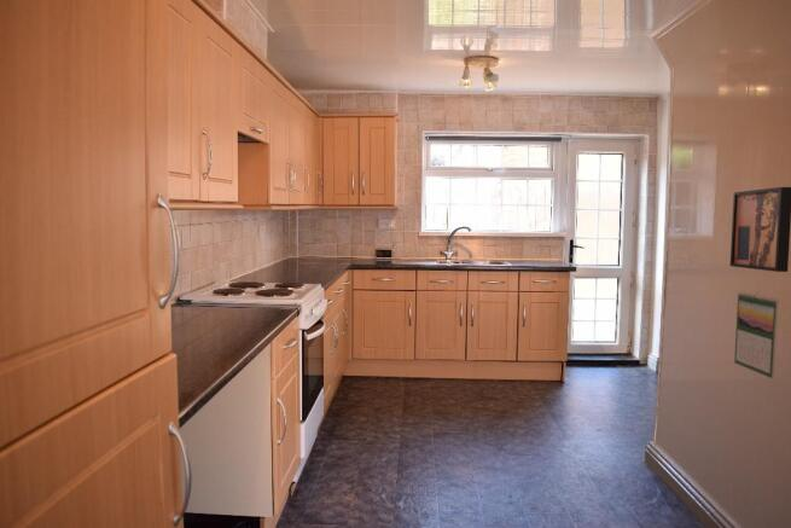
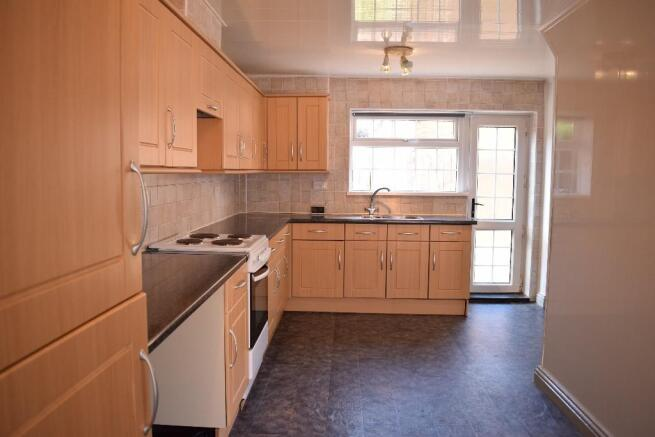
- wall art [729,186,791,273]
- calendar [733,291,779,379]
